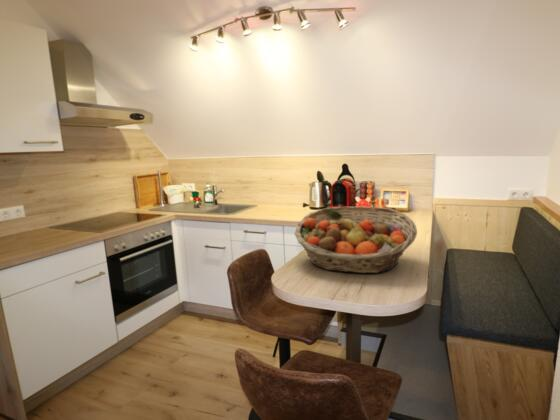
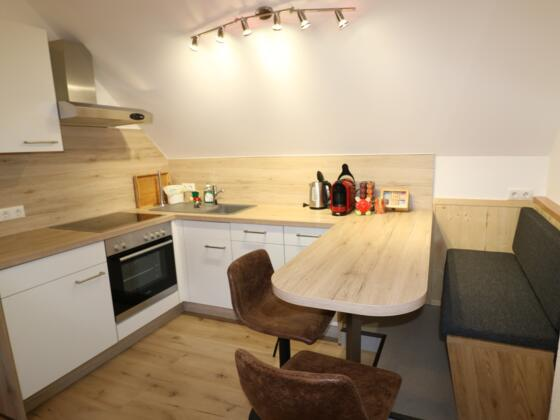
- fruit basket [293,205,418,274]
